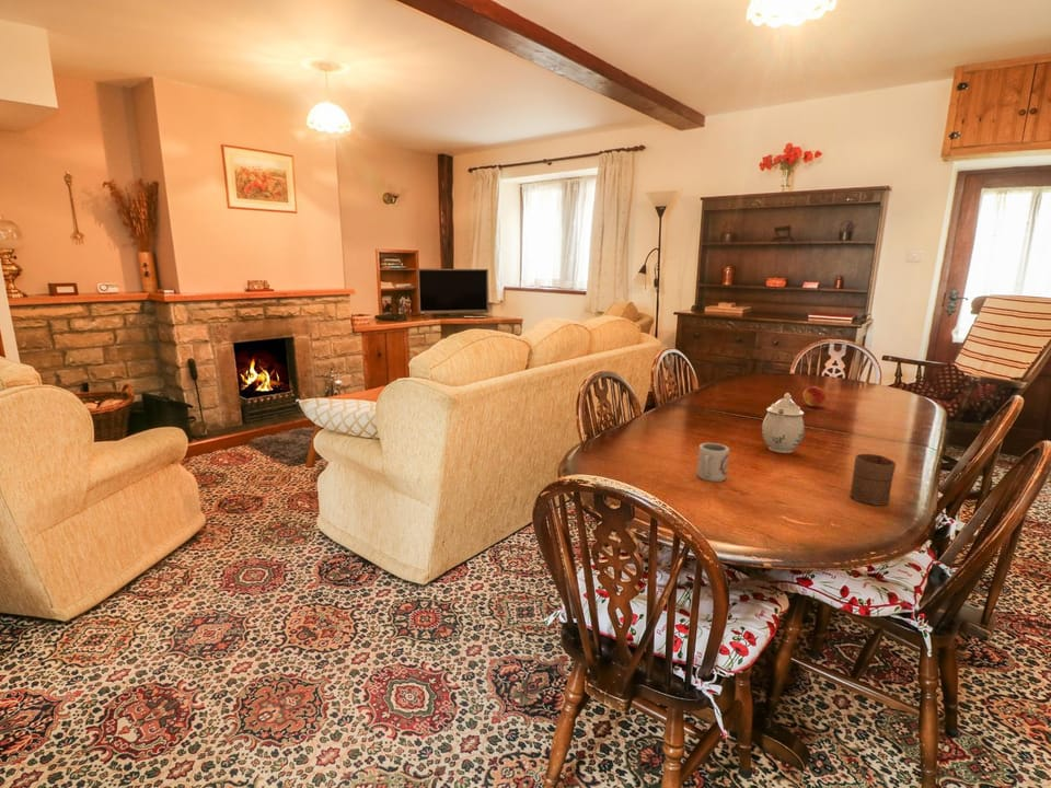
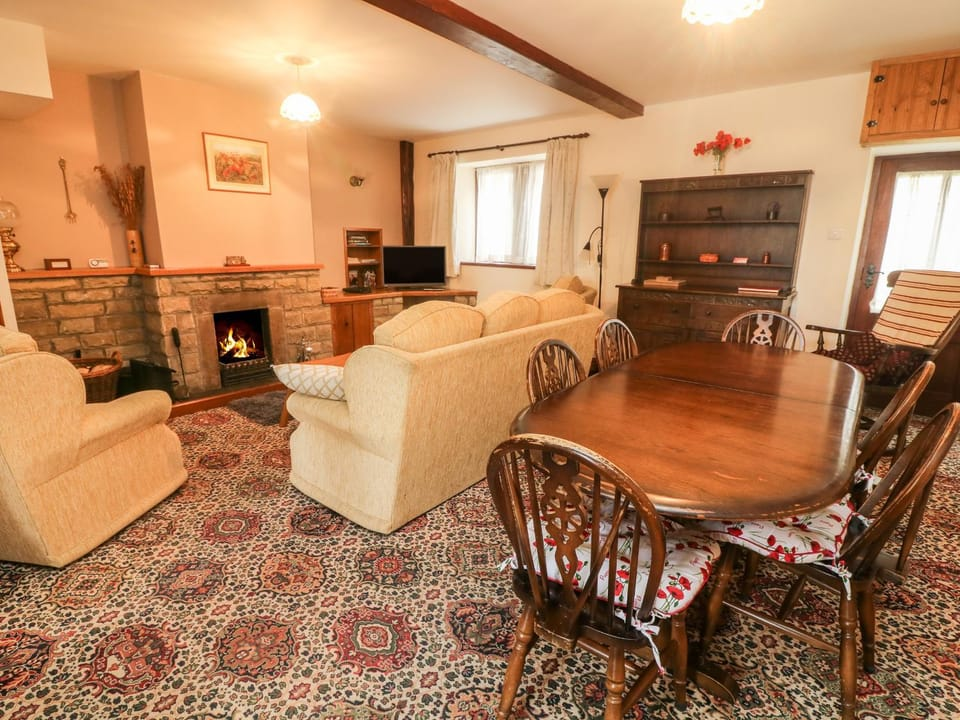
- teapot [761,392,806,454]
- fruit [802,385,827,407]
- cup [848,453,897,506]
- cup [696,442,730,483]
